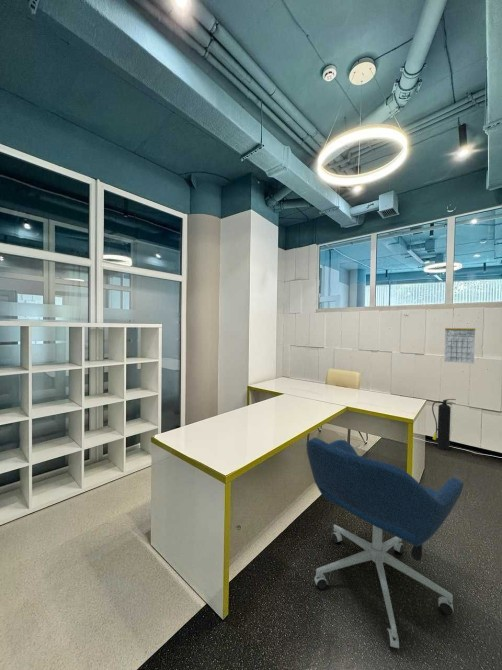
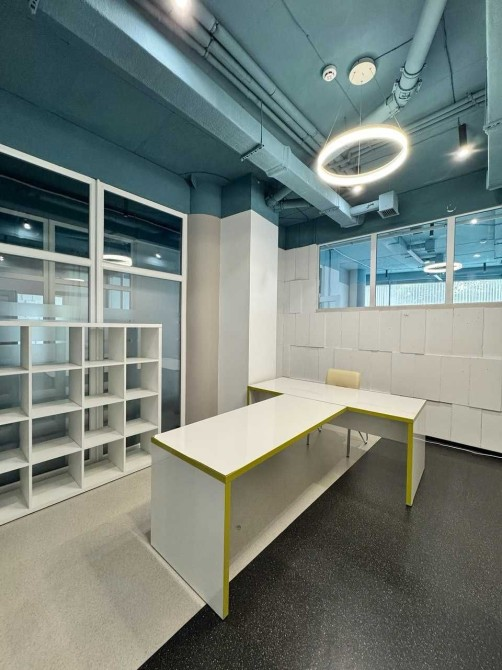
- office chair [306,437,464,649]
- calendar [443,319,476,365]
- fire extinguisher [431,398,457,451]
